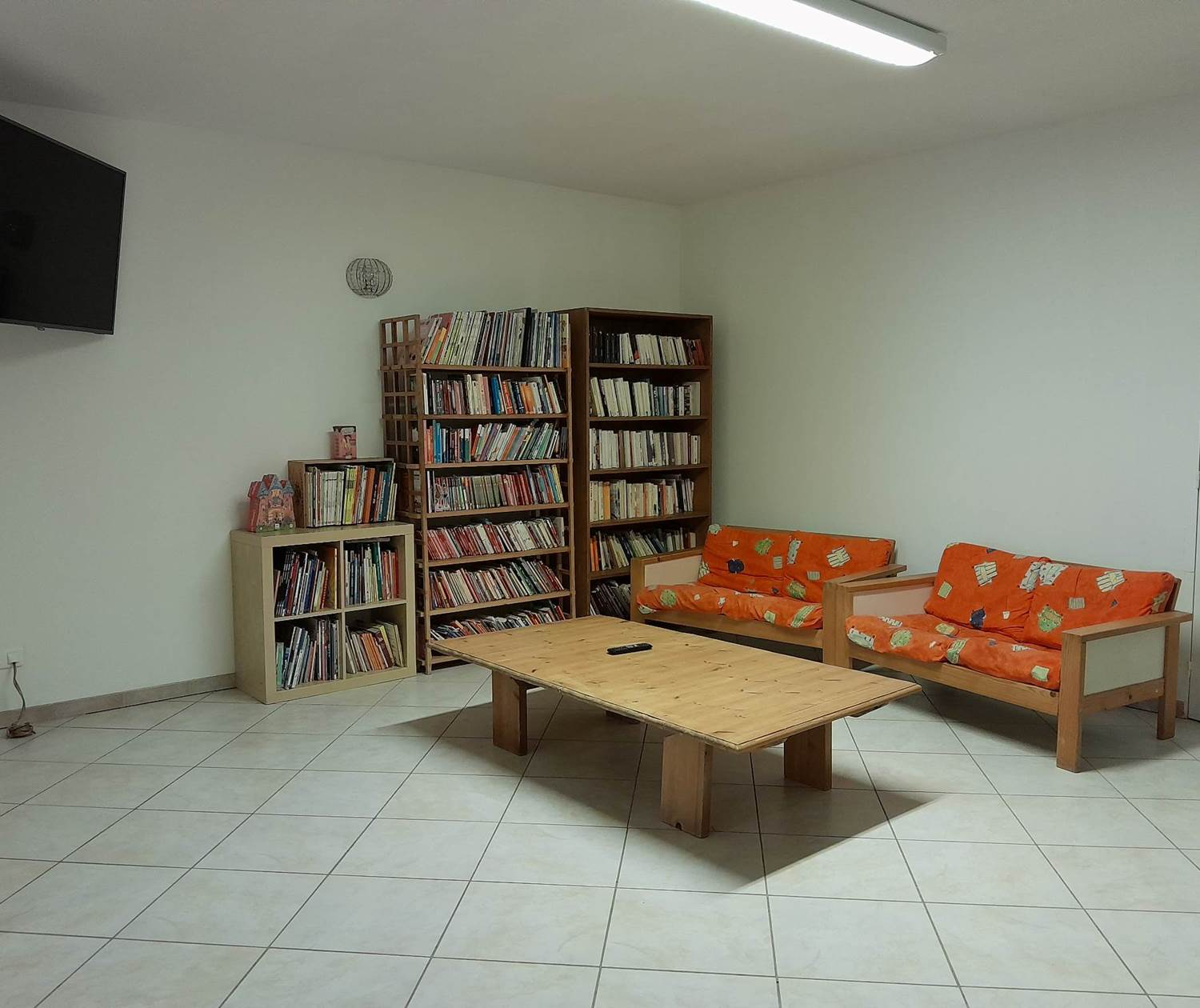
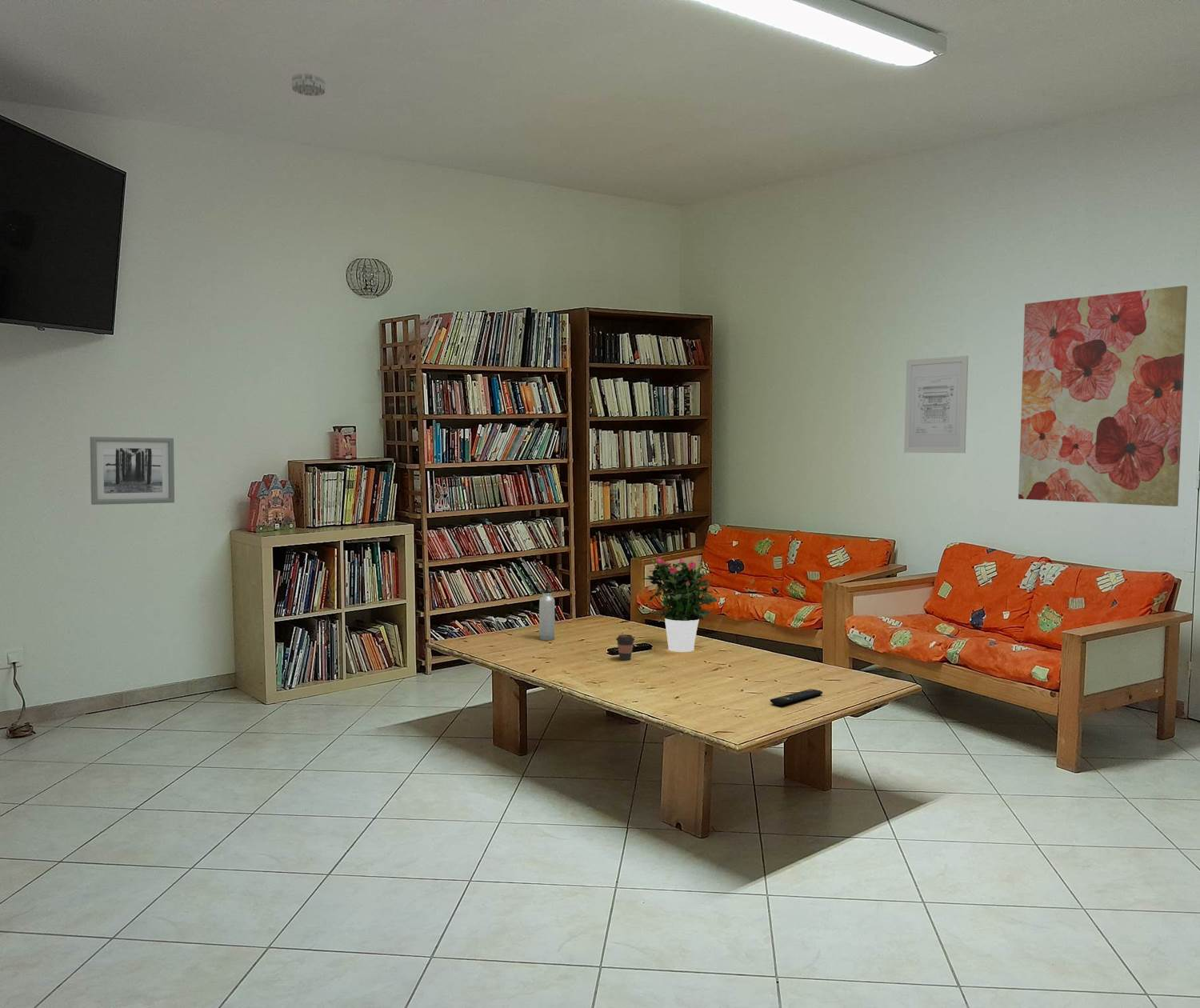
+ remote control [770,688,823,706]
+ potted flower [642,557,718,653]
+ wall art [1018,285,1188,507]
+ wall art [903,355,969,454]
+ smoke detector [291,73,326,97]
+ wall art [90,436,175,506]
+ water bottle [538,584,555,642]
+ coffee cup [615,634,635,662]
